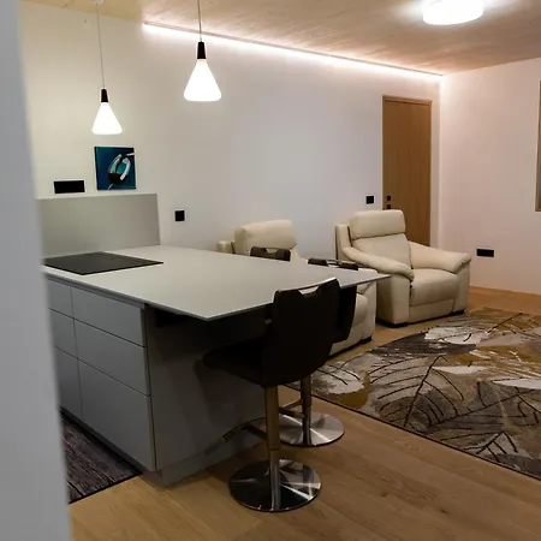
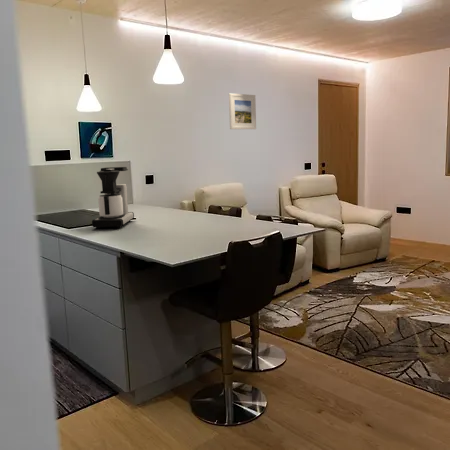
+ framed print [228,92,257,130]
+ coffee maker [91,166,135,230]
